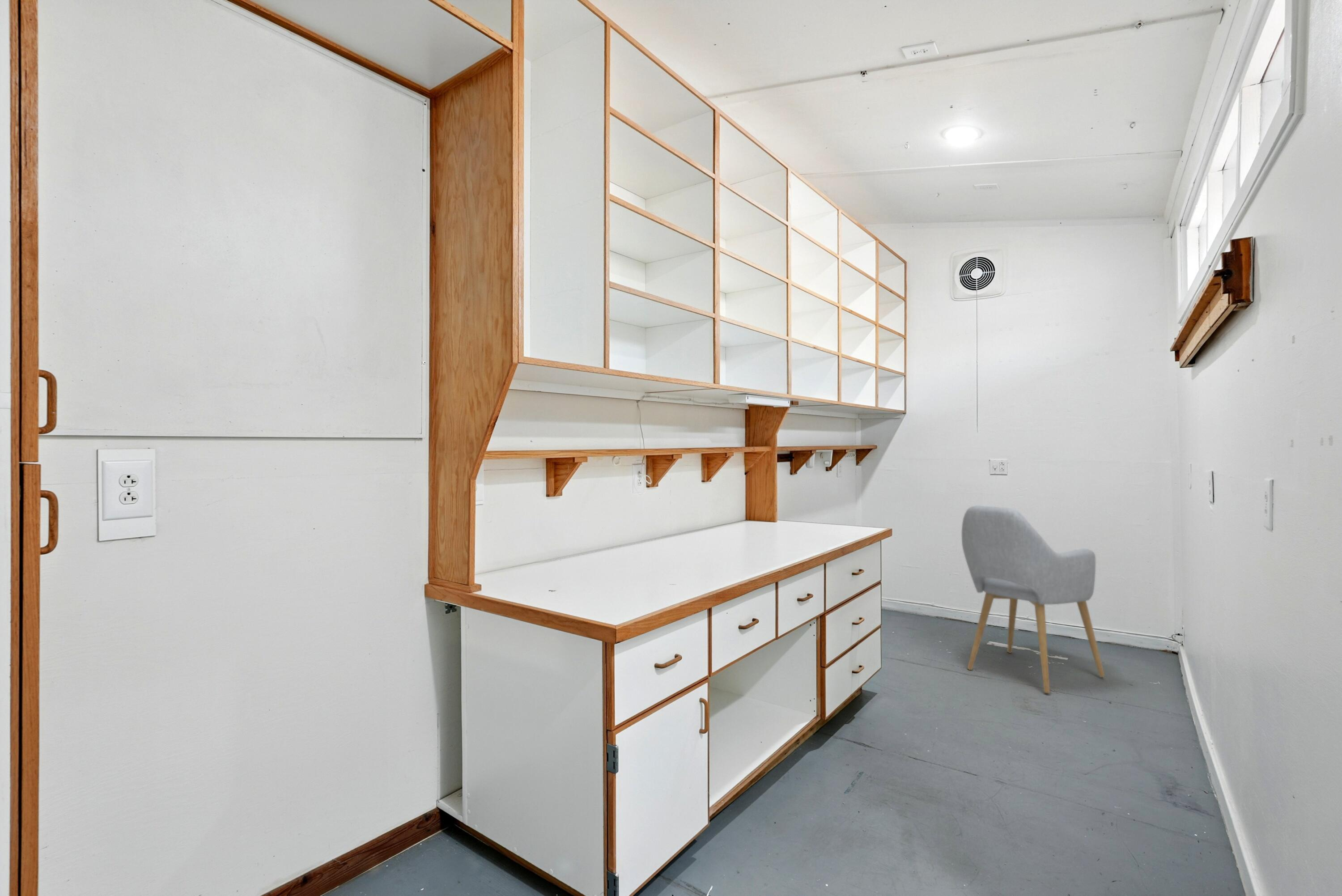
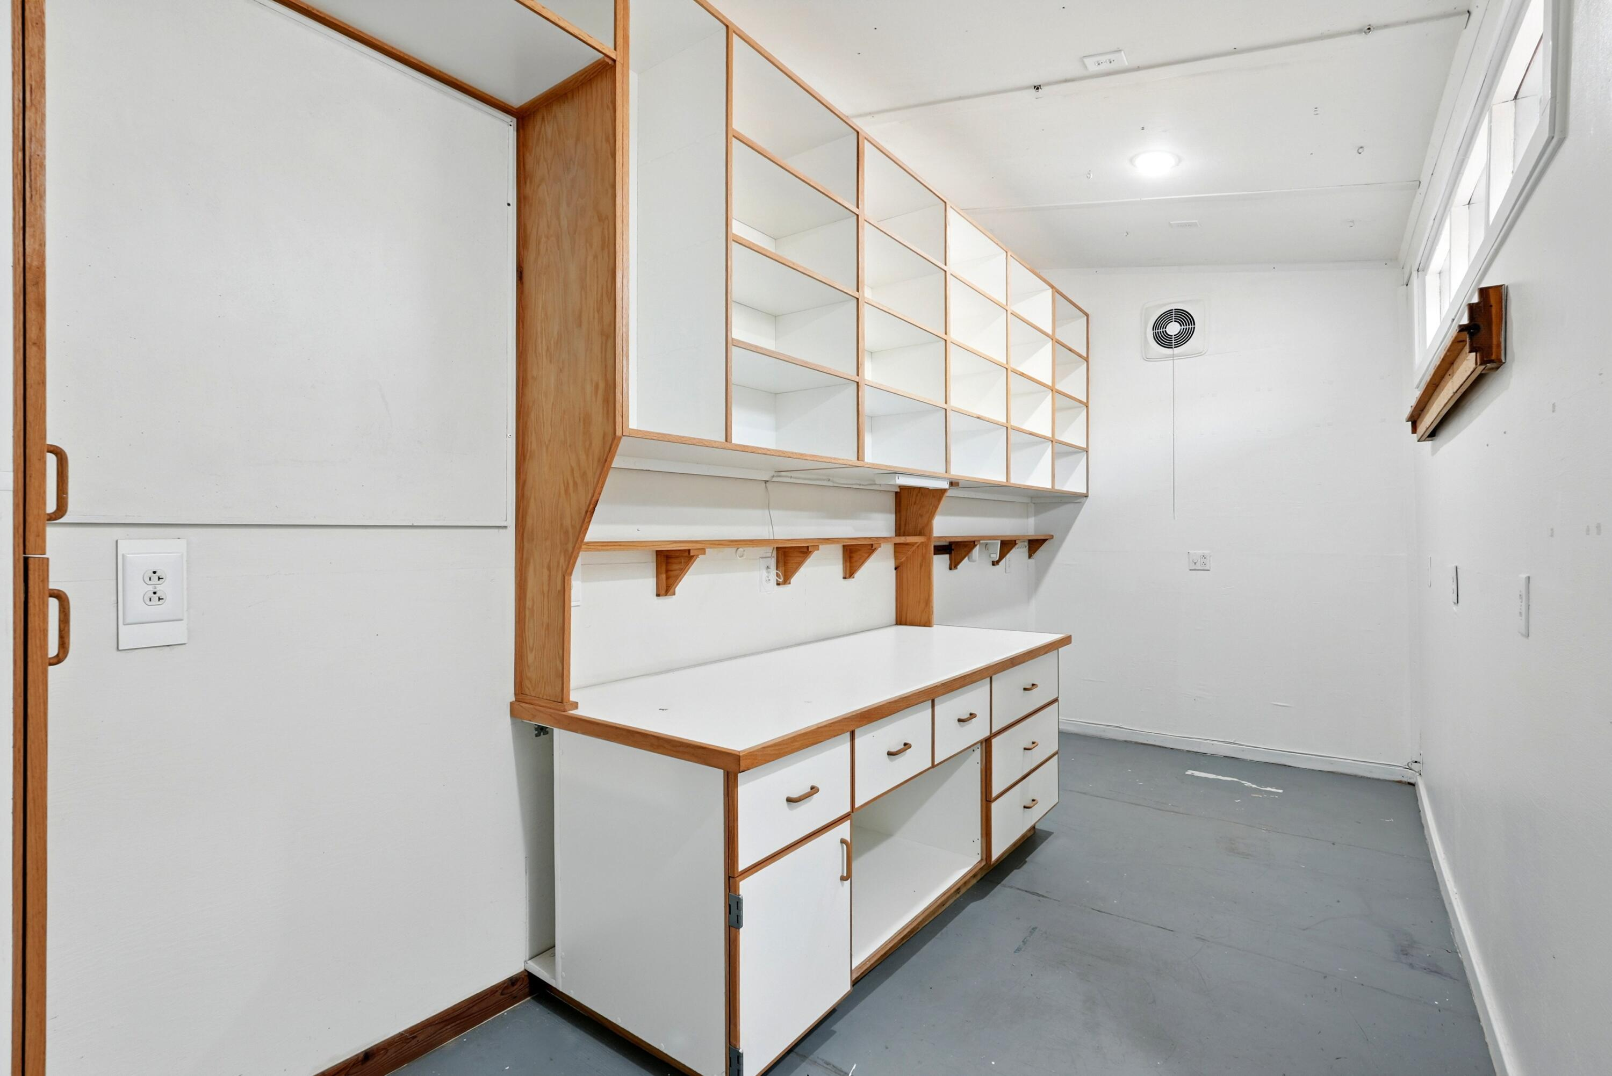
- chair [961,505,1105,694]
